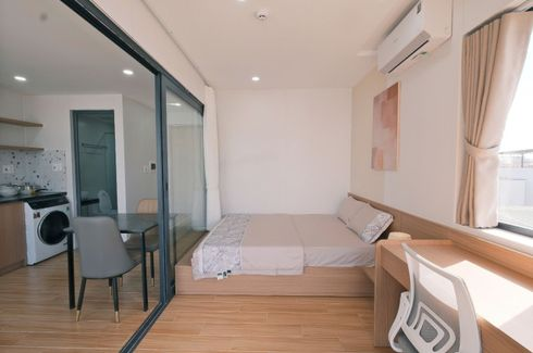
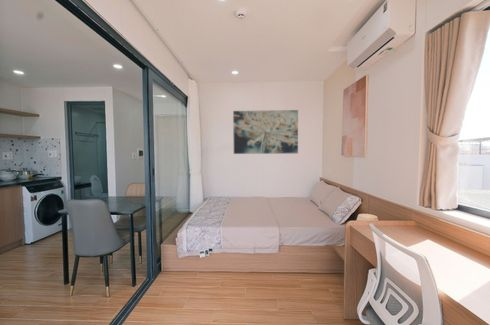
+ wall art [232,109,299,155]
